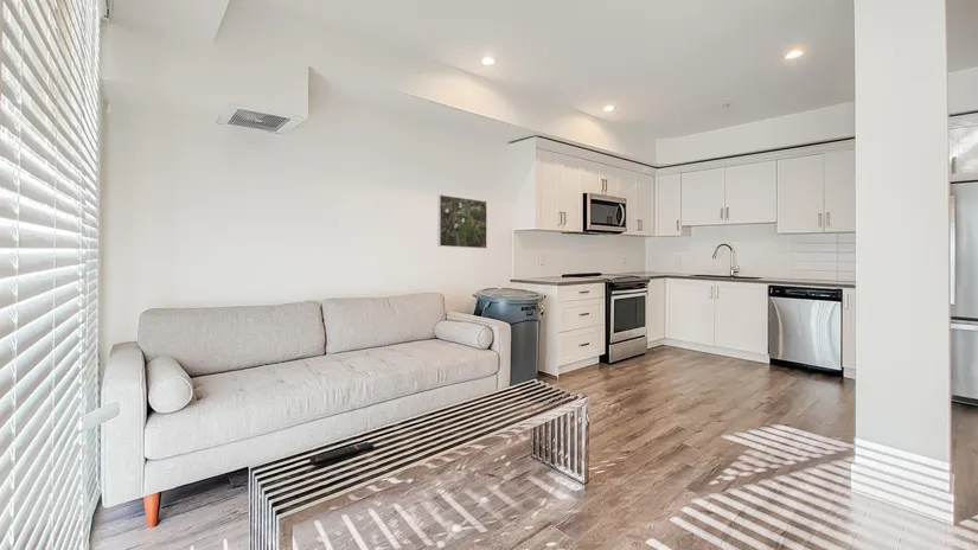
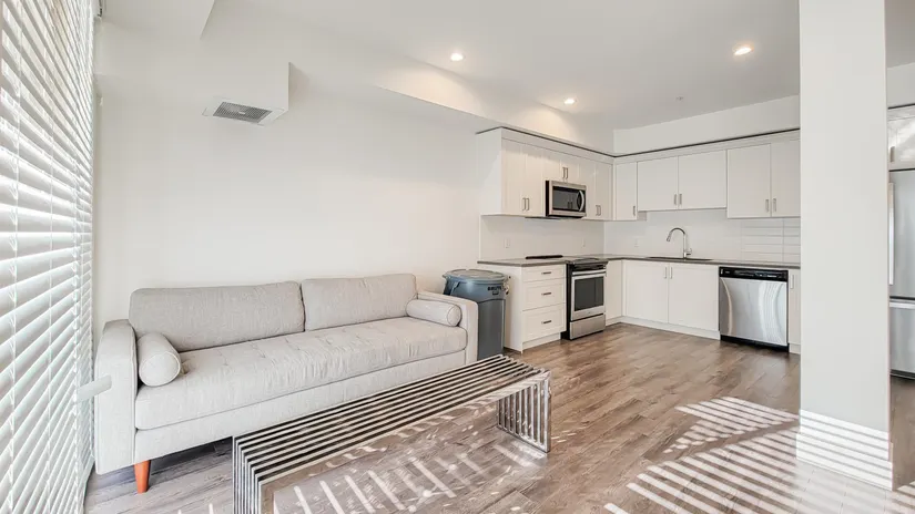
- remote control [308,441,375,465]
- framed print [436,193,488,250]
